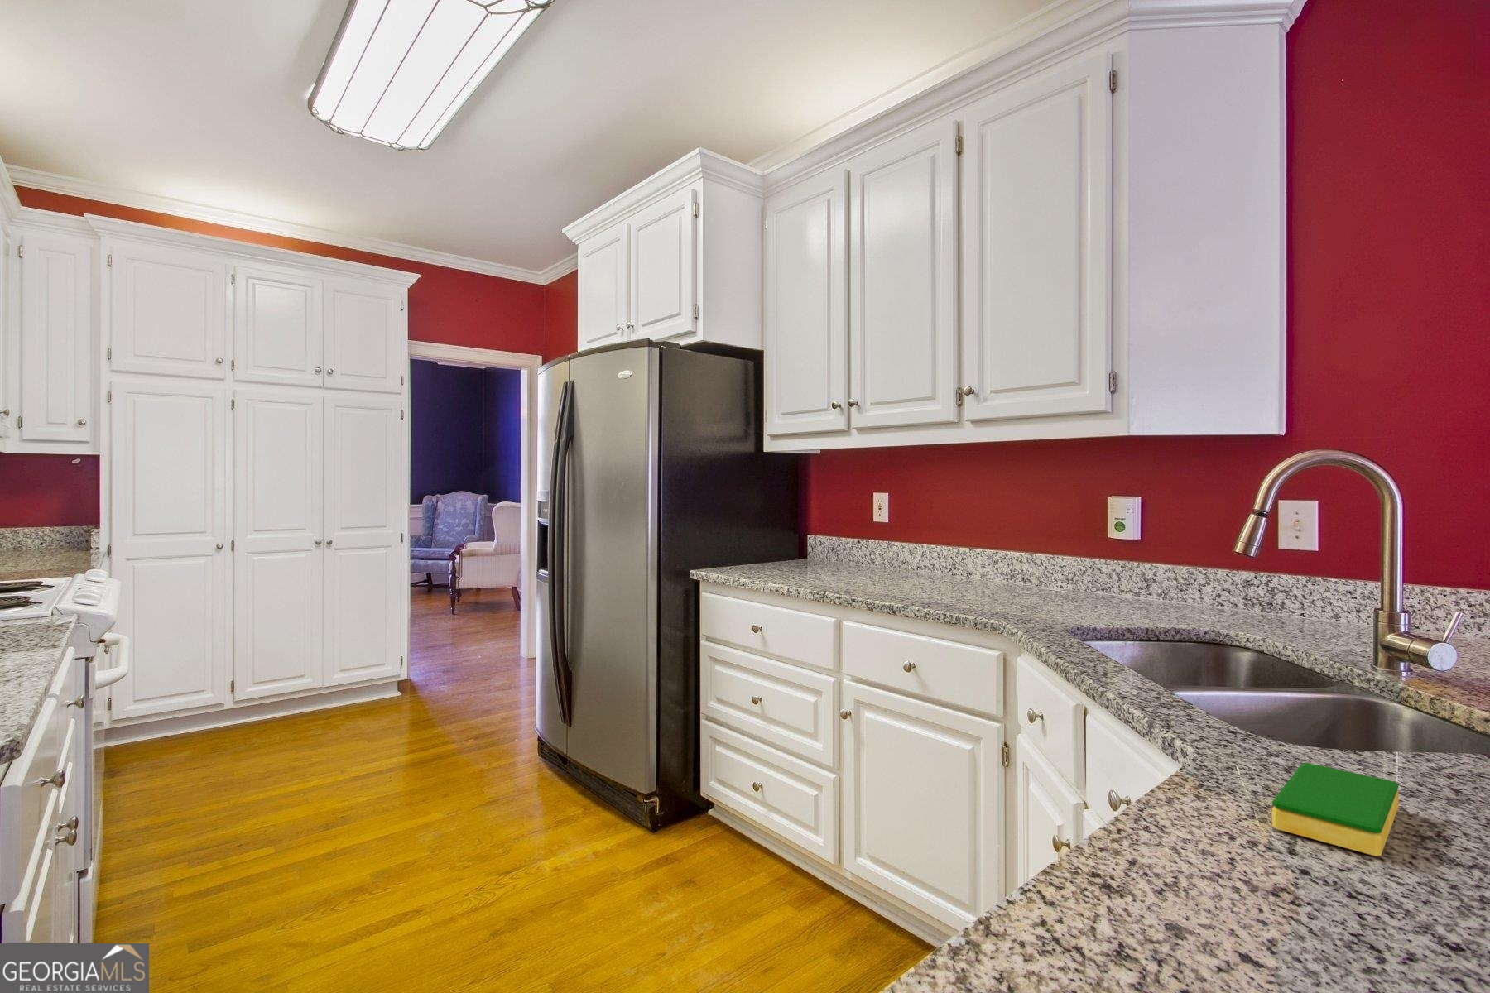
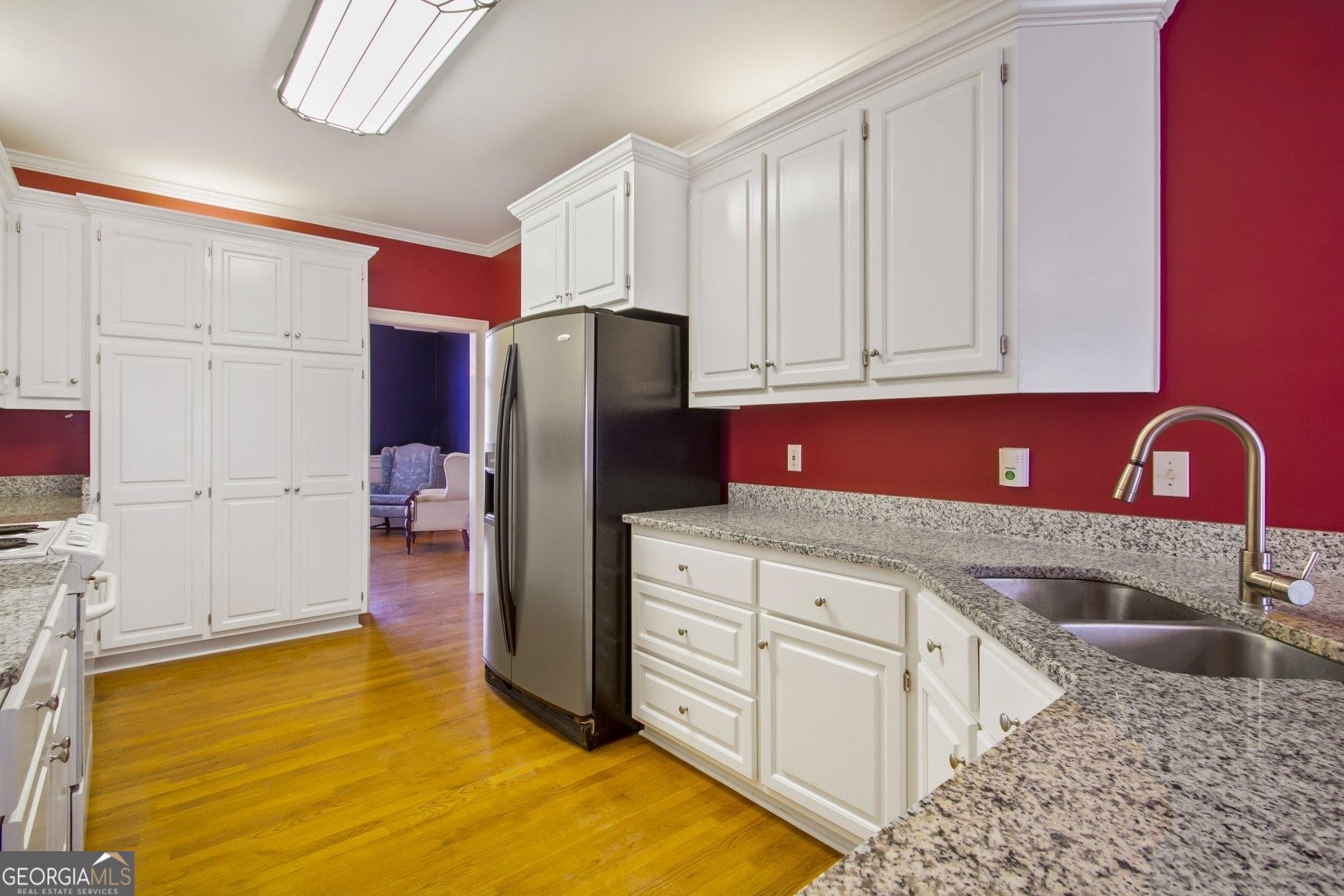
- dish sponge [1272,762,1399,858]
